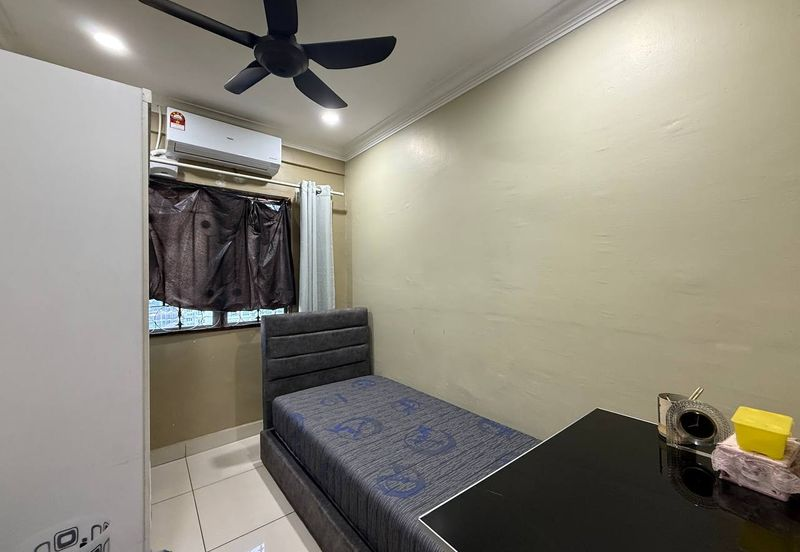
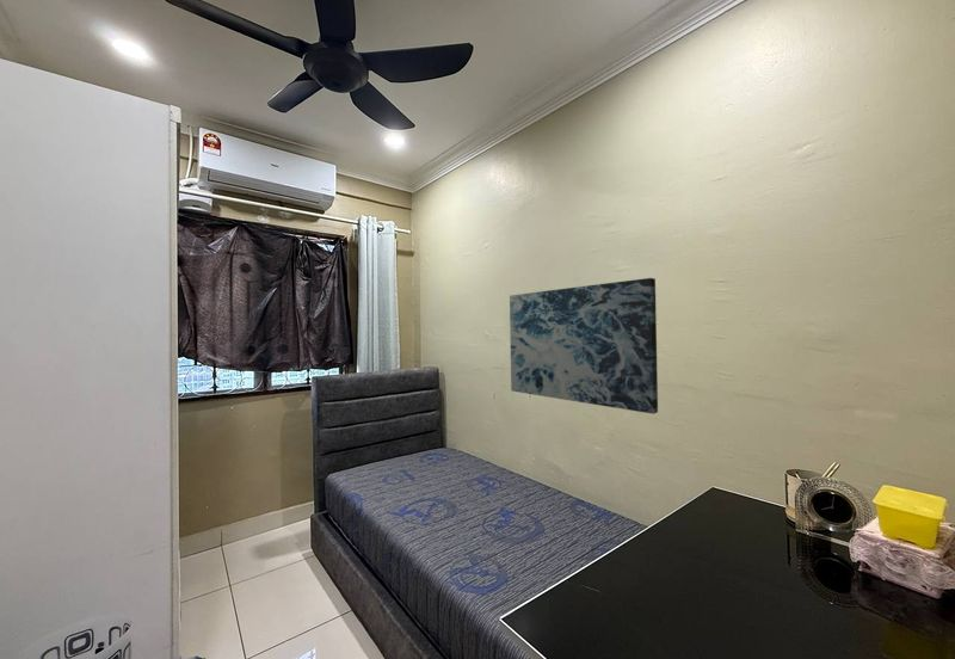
+ wall art [509,277,659,415]
